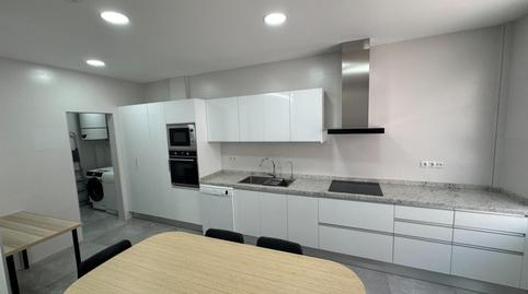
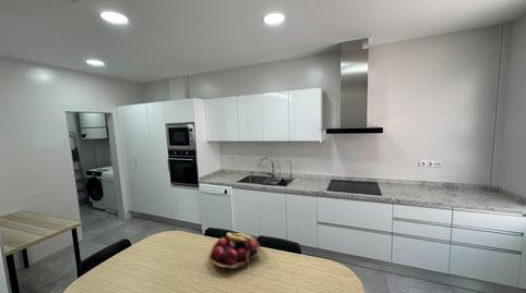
+ fruit basket [207,232,262,271]
